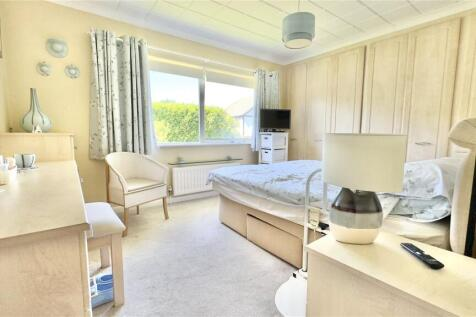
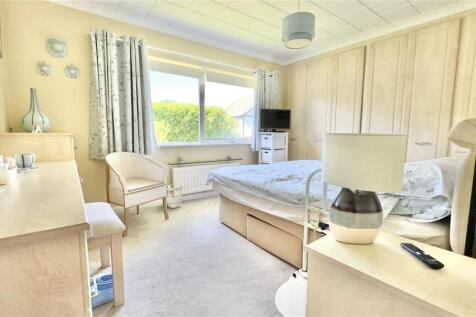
+ wastebasket [166,184,184,209]
